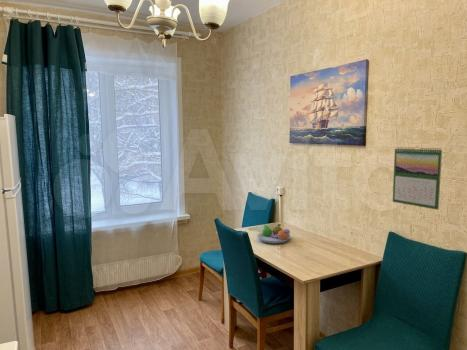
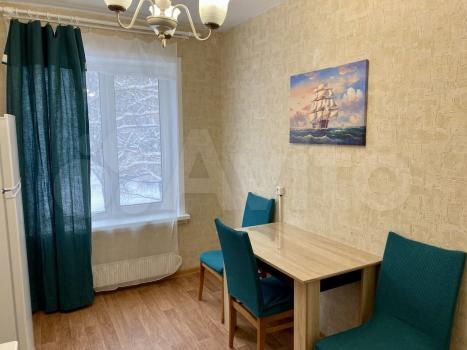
- calendar [392,146,443,211]
- fruit bowl [256,223,292,244]
